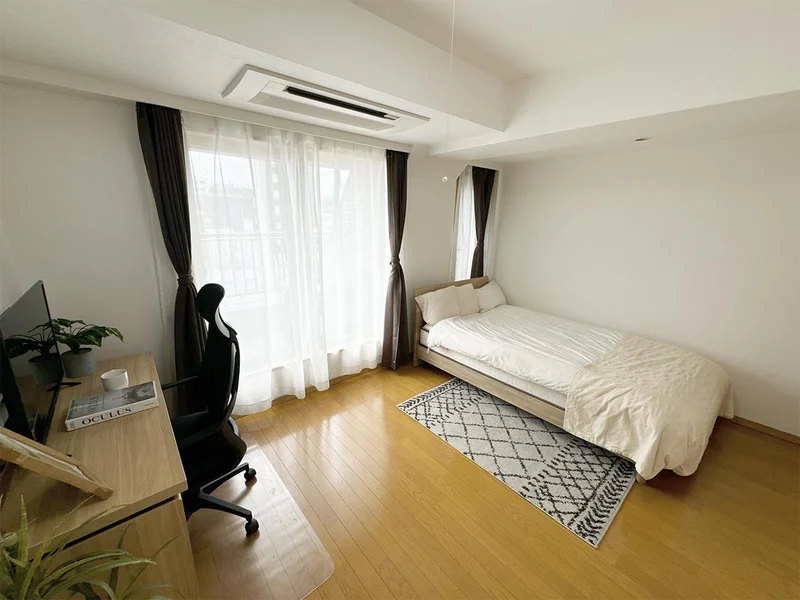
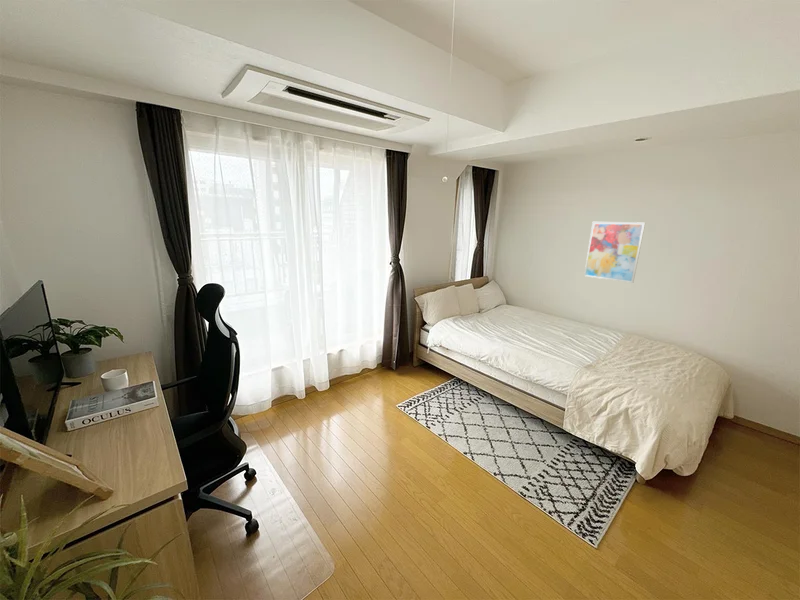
+ wall art [583,221,646,284]
